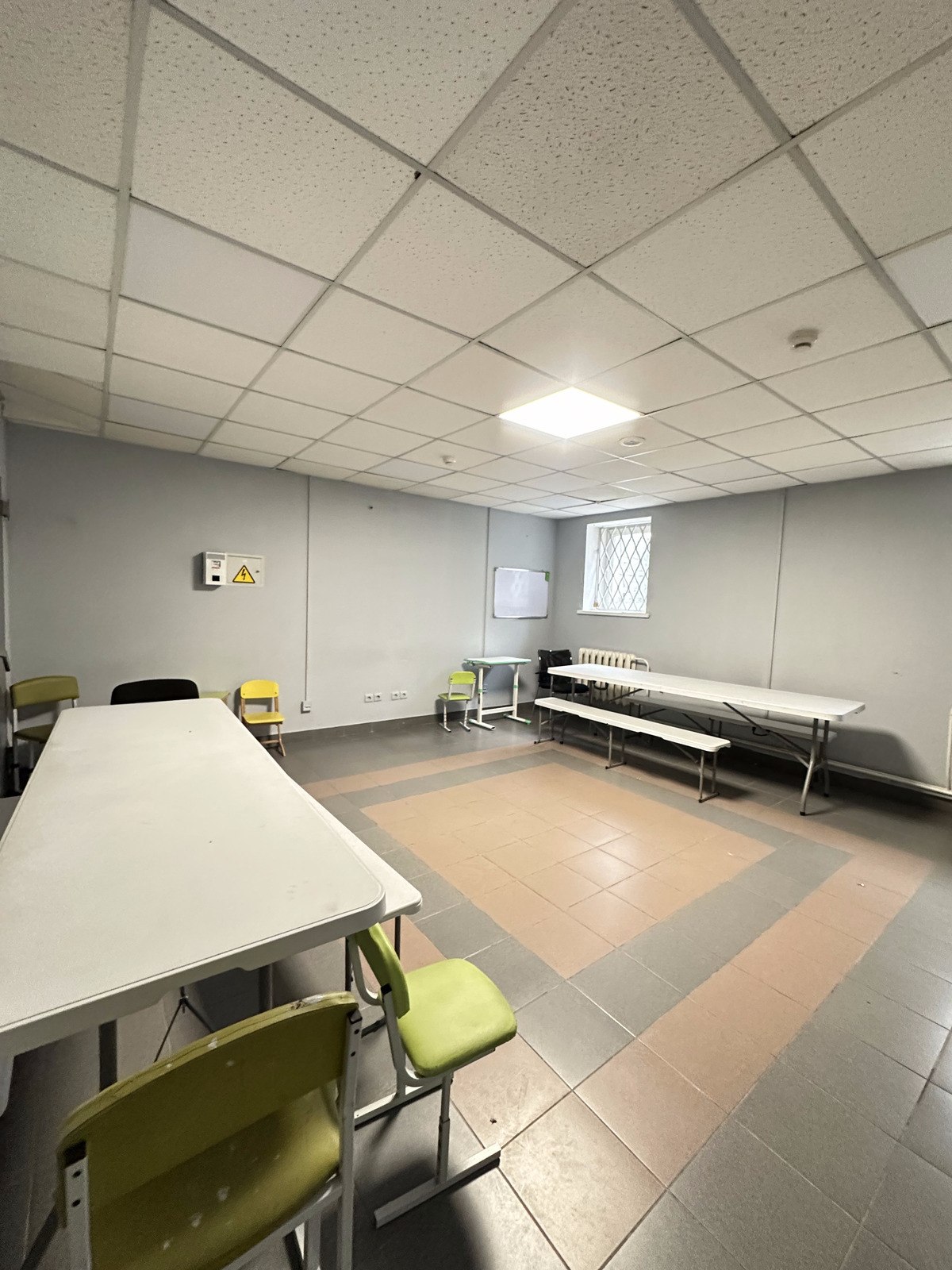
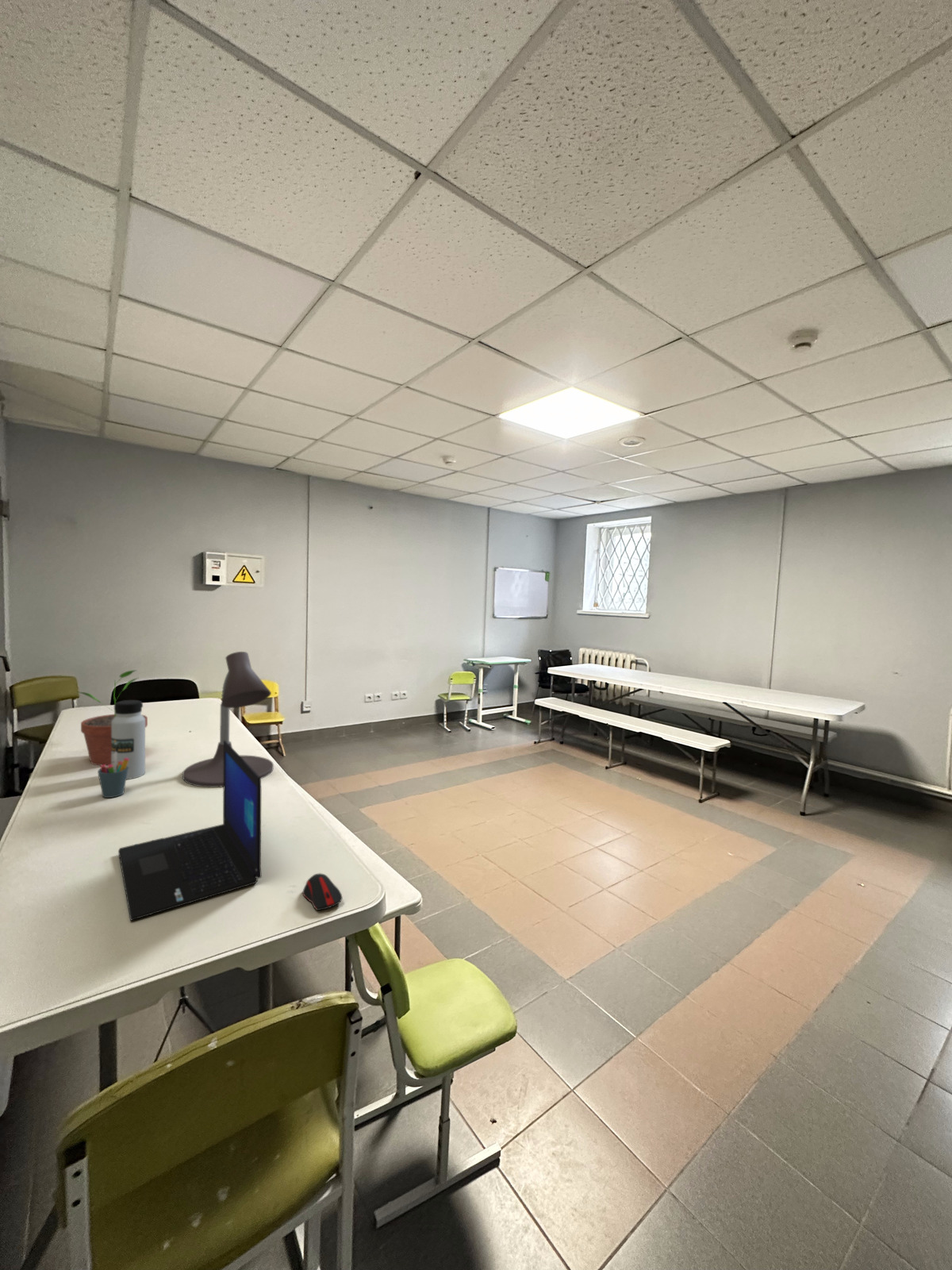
+ computer mouse [302,872,344,911]
+ water bottle [112,699,146,780]
+ potted plant [77,669,148,766]
+ laptop [117,741,263,922]
+ pen holder [97,752,129,799]
+ desk lamp [182,651,274,788]
